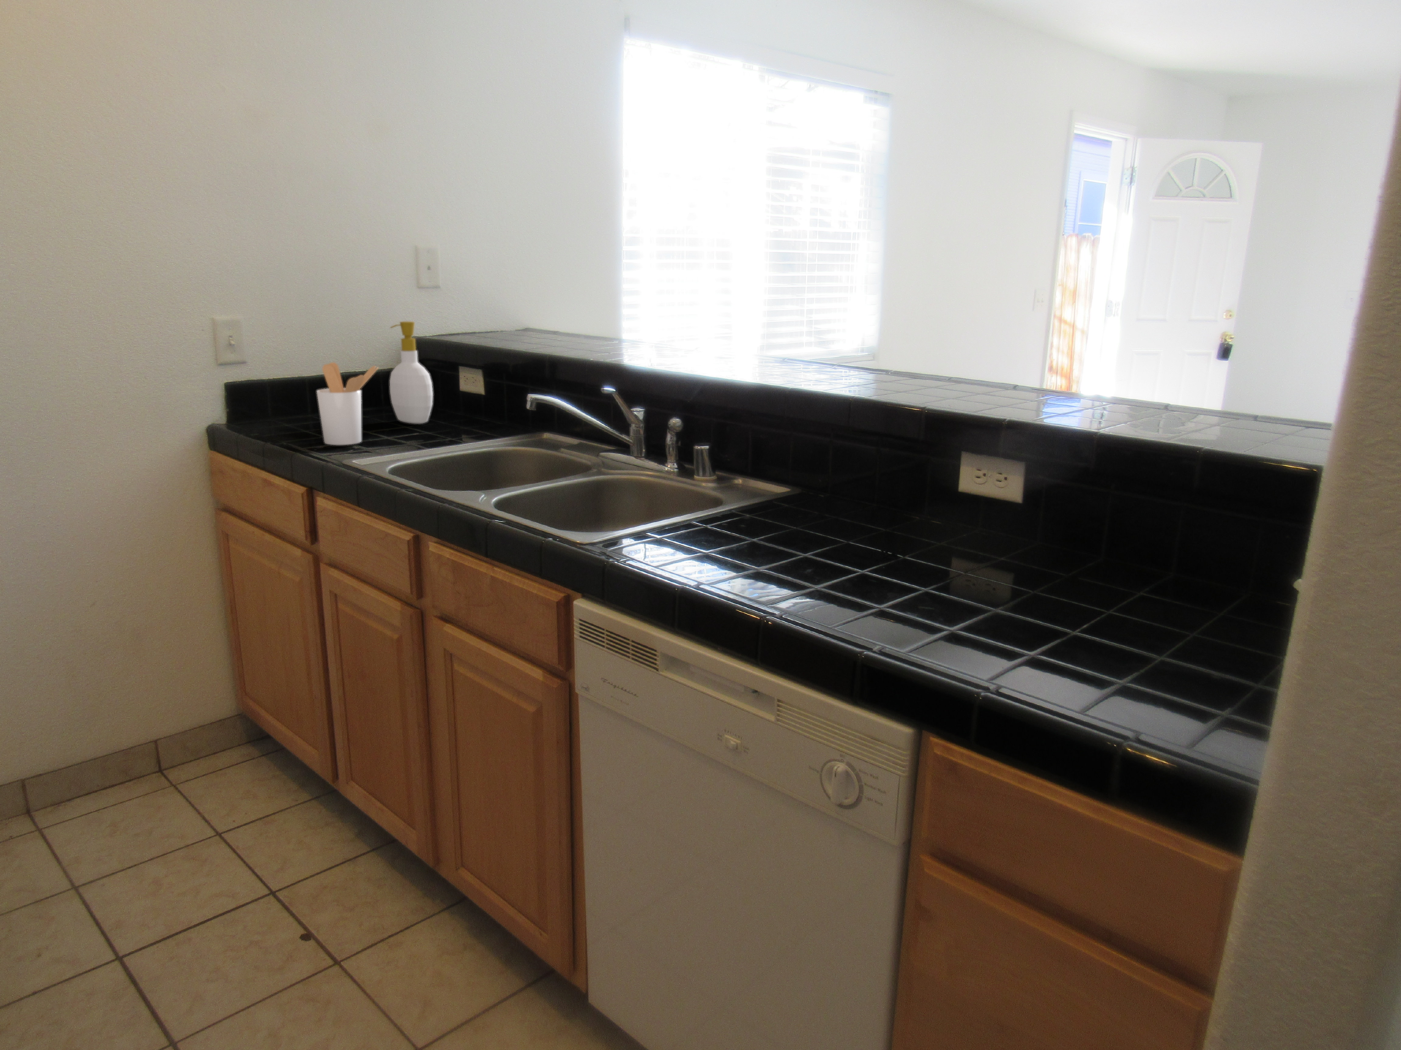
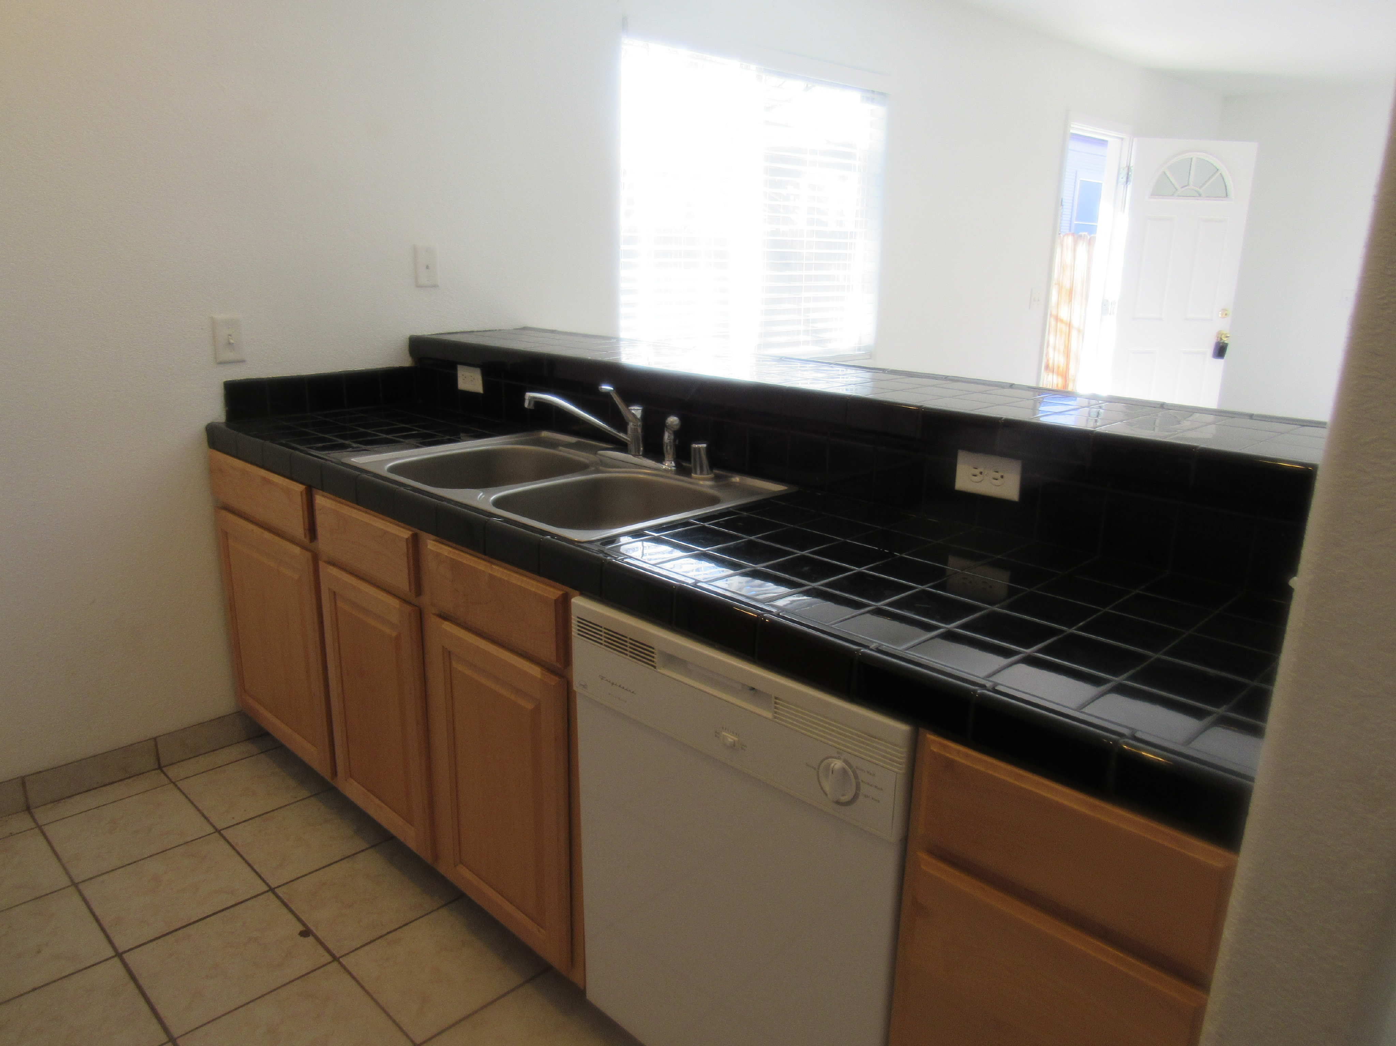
- soap bottle [389,321,434,425]
- utensil holder [317,362,378,446]
